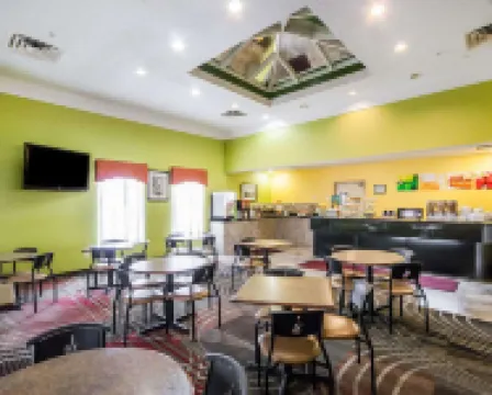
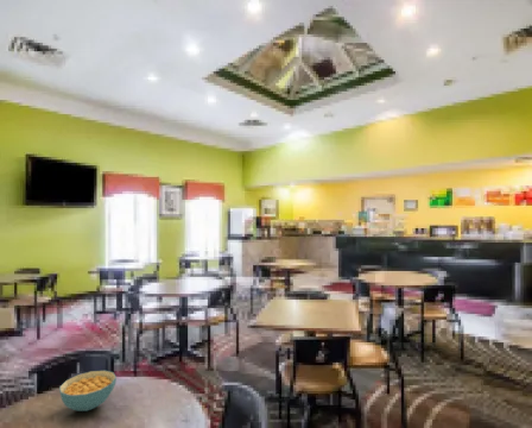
+ cereal bowl [58,370,118,413]
